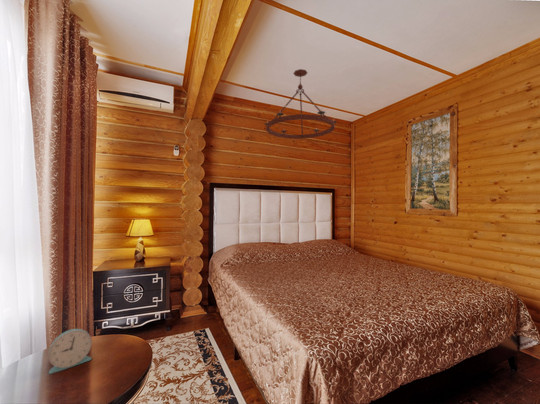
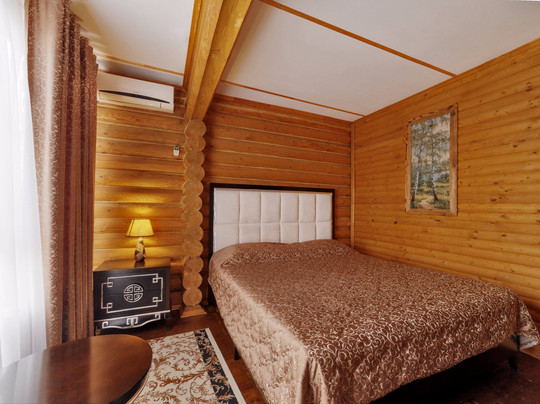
- alarm clock [47,328,93,375]
- chandelier [263,68,338,140]
